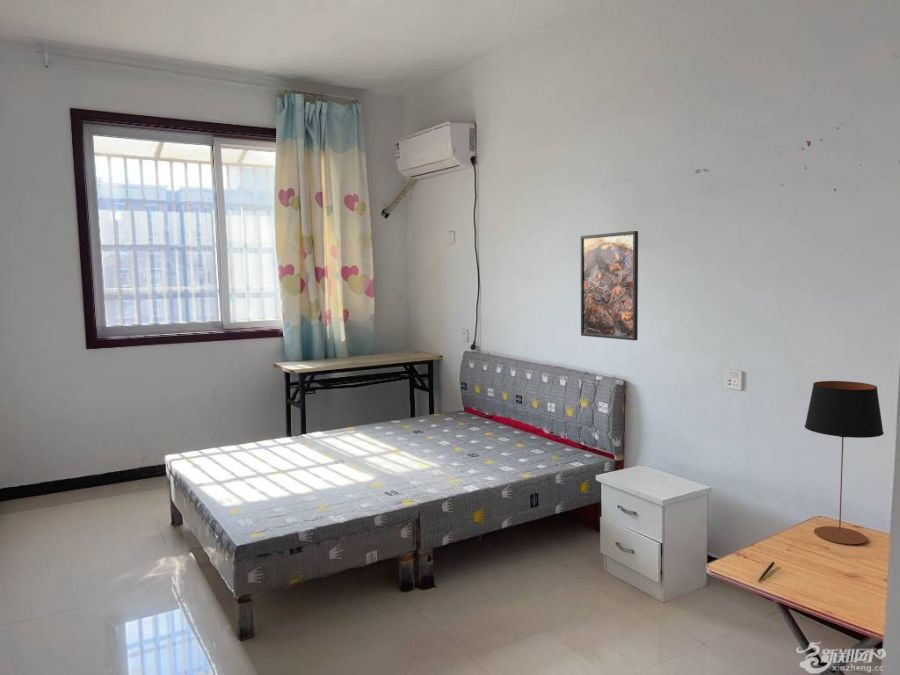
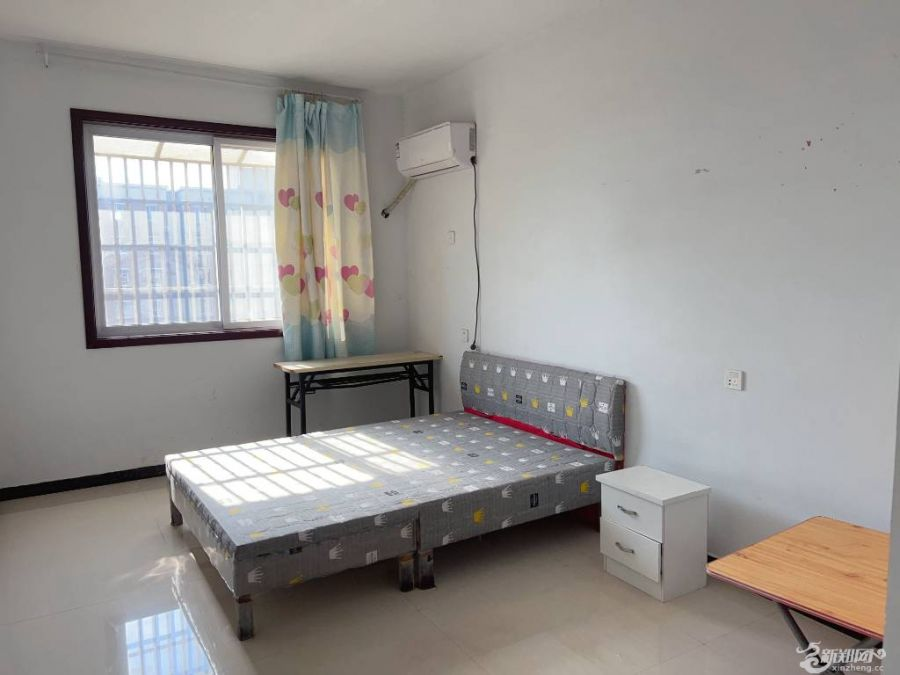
- table lamp [804,380,885,545]
- pen [757,561,776,583]
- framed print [580,230,639,341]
